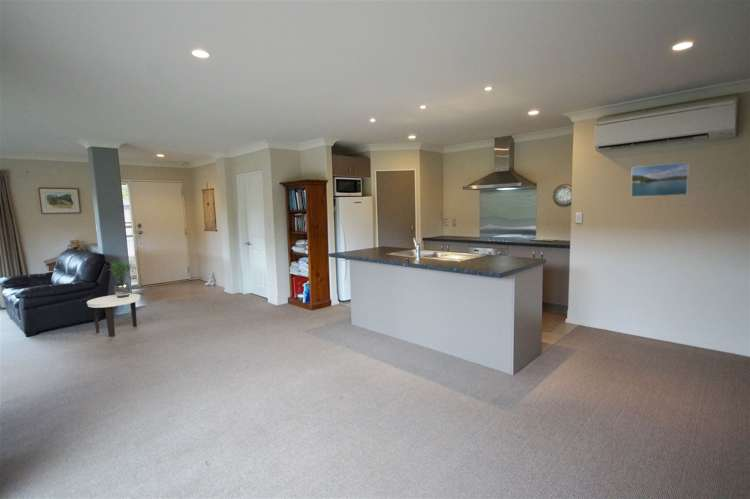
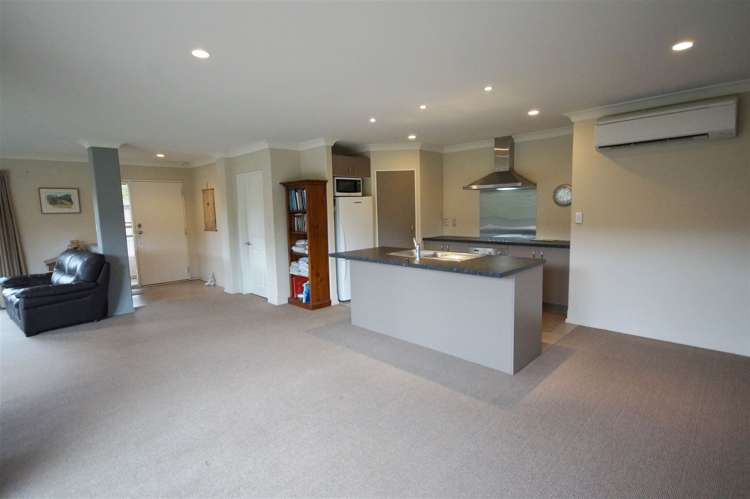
- potted plant [105,260,137,298]
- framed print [630,161,690,198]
- side table [86,293,141,338]
